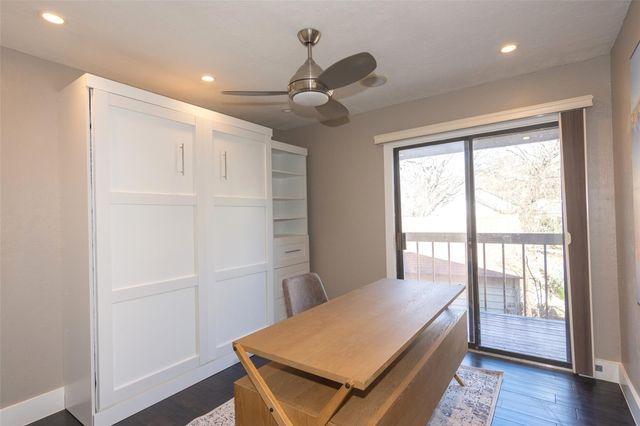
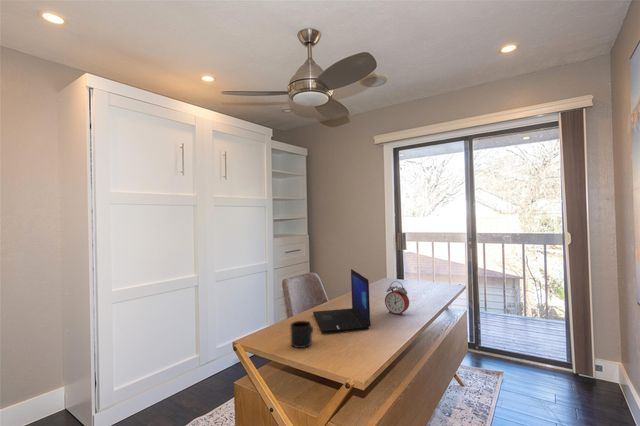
+ mug [289,320,314,349]
+ laptop [312,268,371,334]
+ alarm clock [384,280,410,316]
